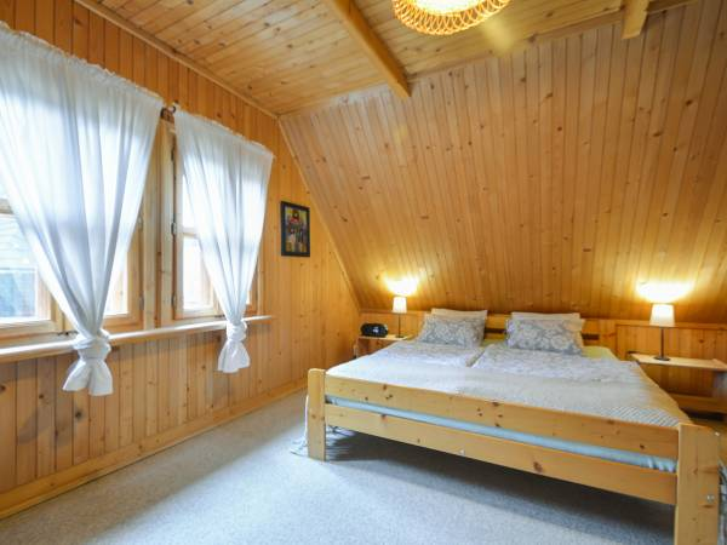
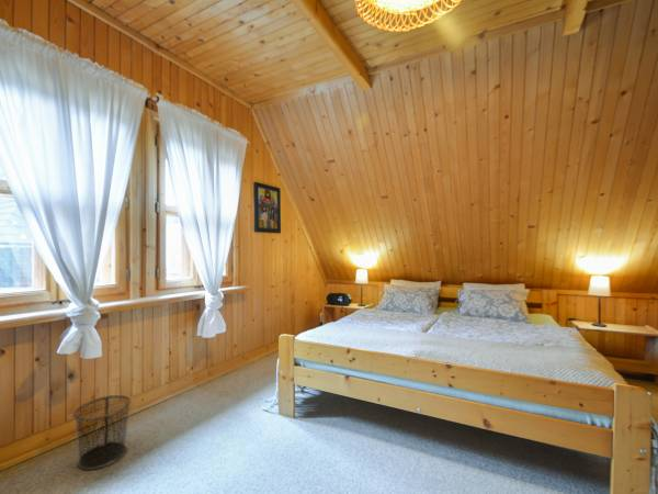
+ waste bin [72,394,133,471]
